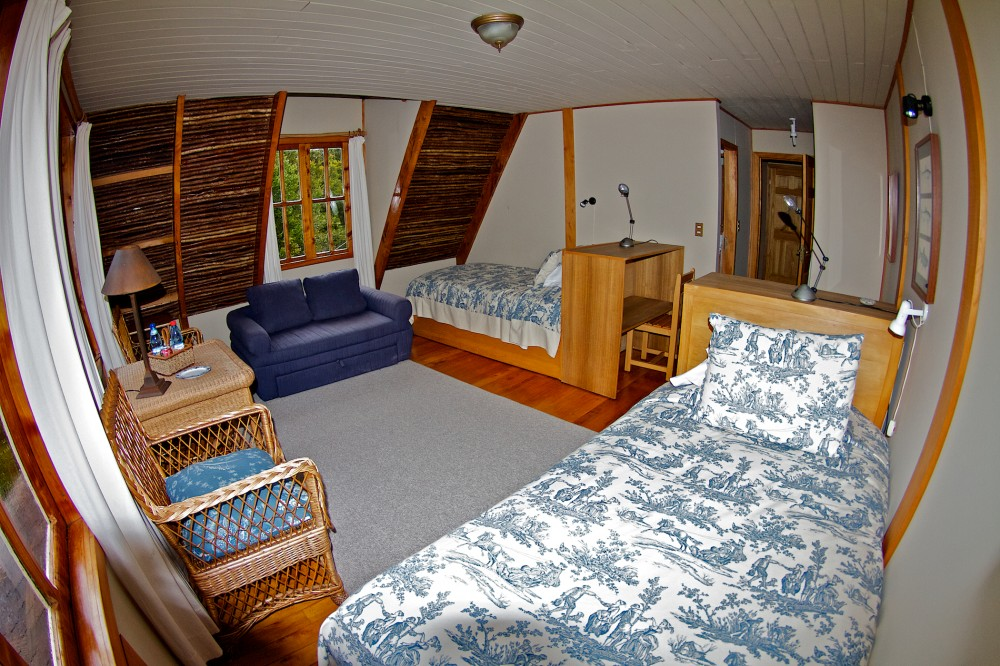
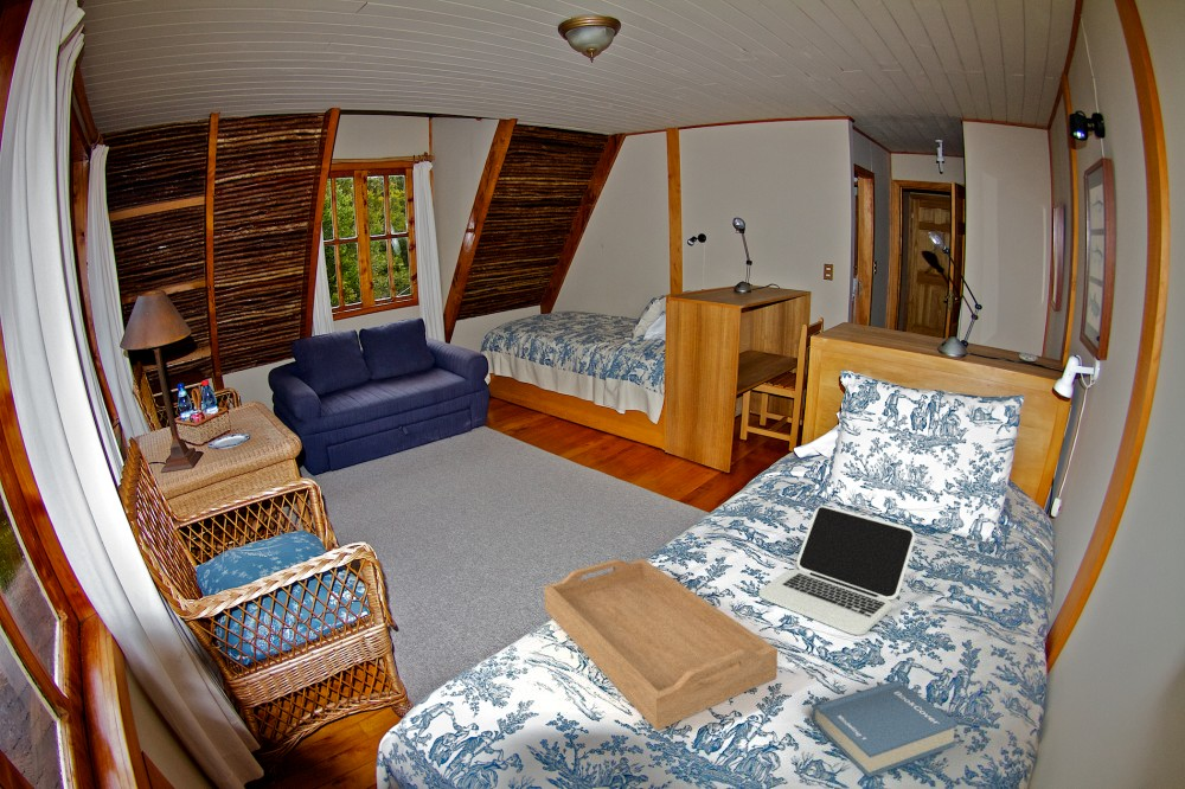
+ book [812,679,959,778]
+ serving tray [543,558,779,732]
+ laptop [757,505,917,636]
